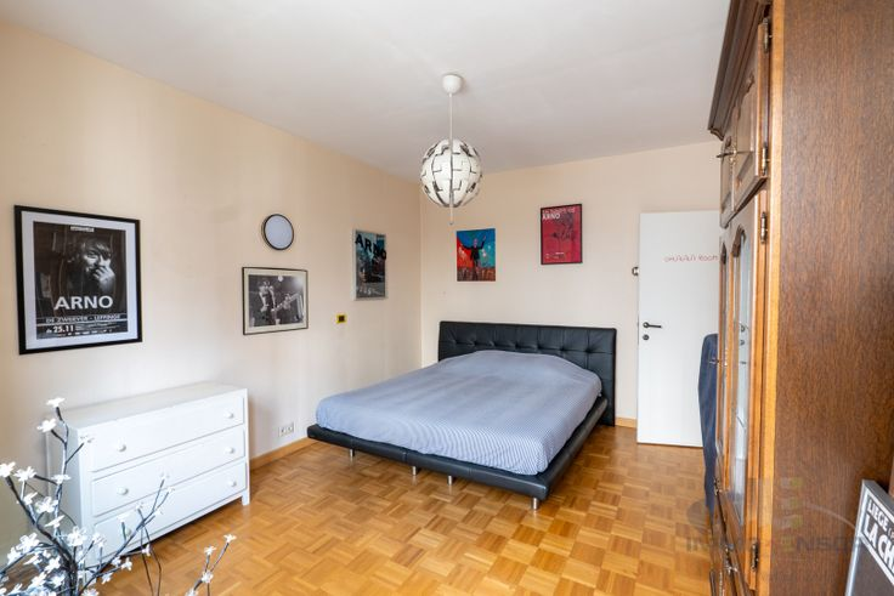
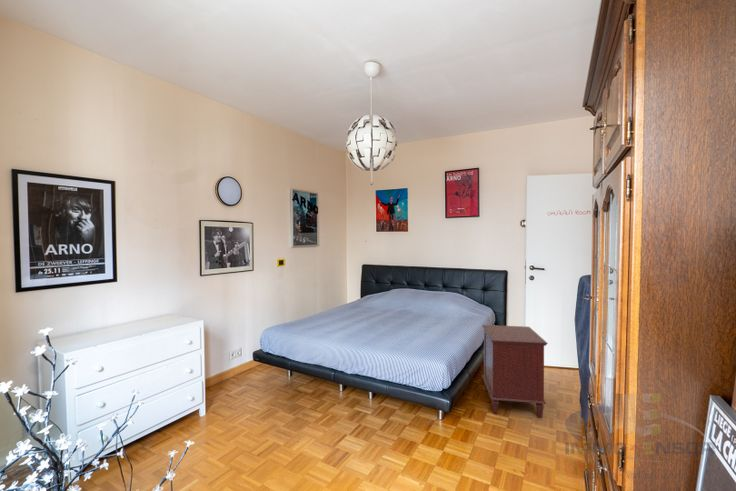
+ nightstand [481,324,549,418]
